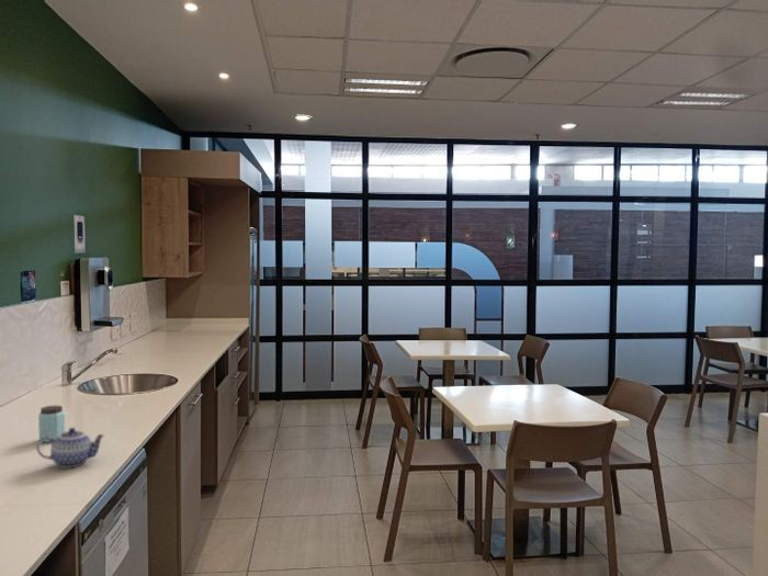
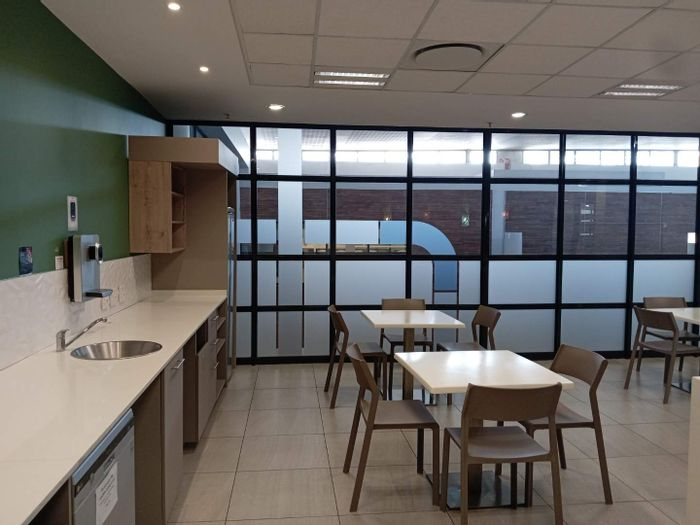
- peanut butter [37,404,66,443]
- teapot [36,427,105,468]
